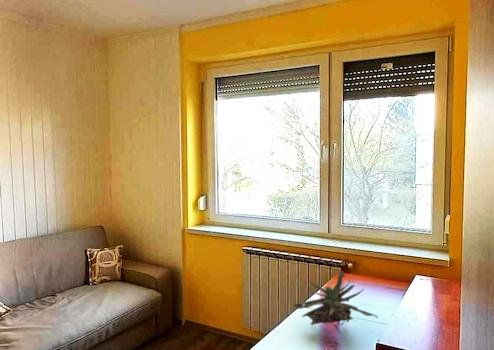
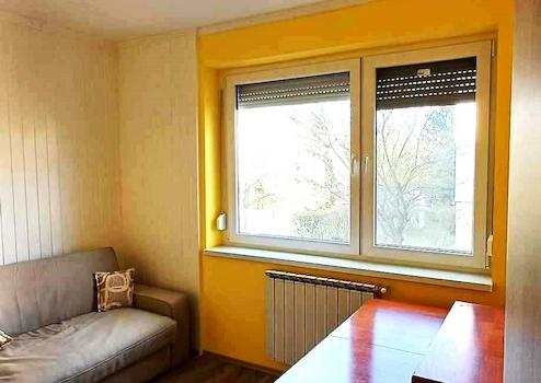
- plant [292,270,379,327]
